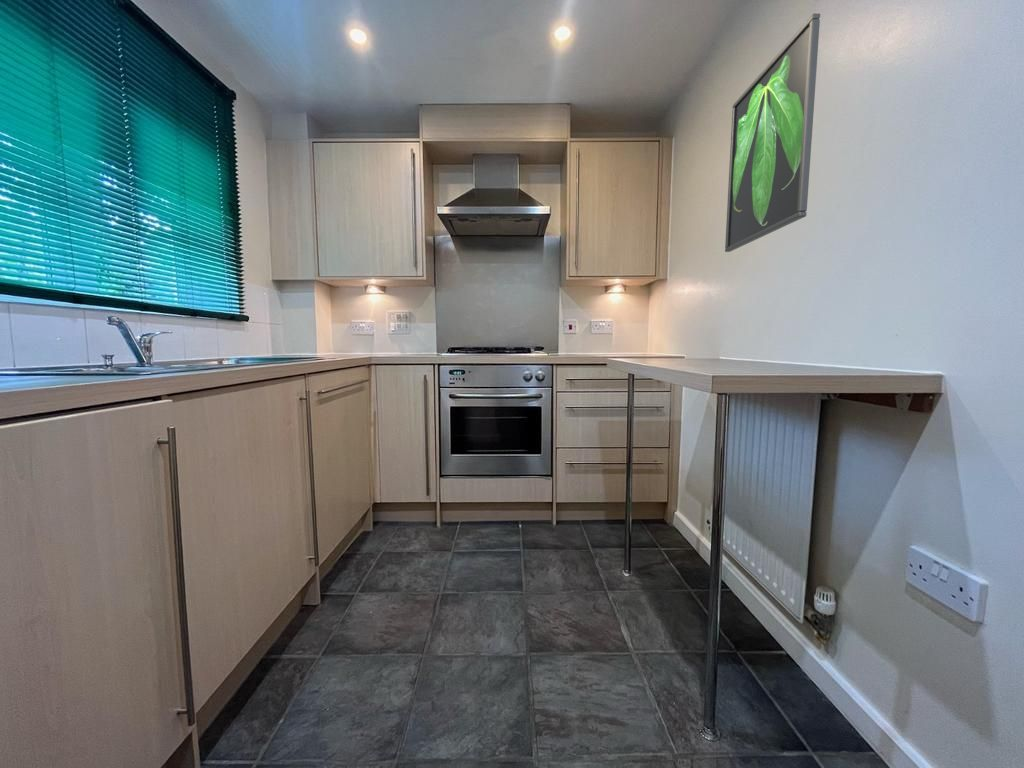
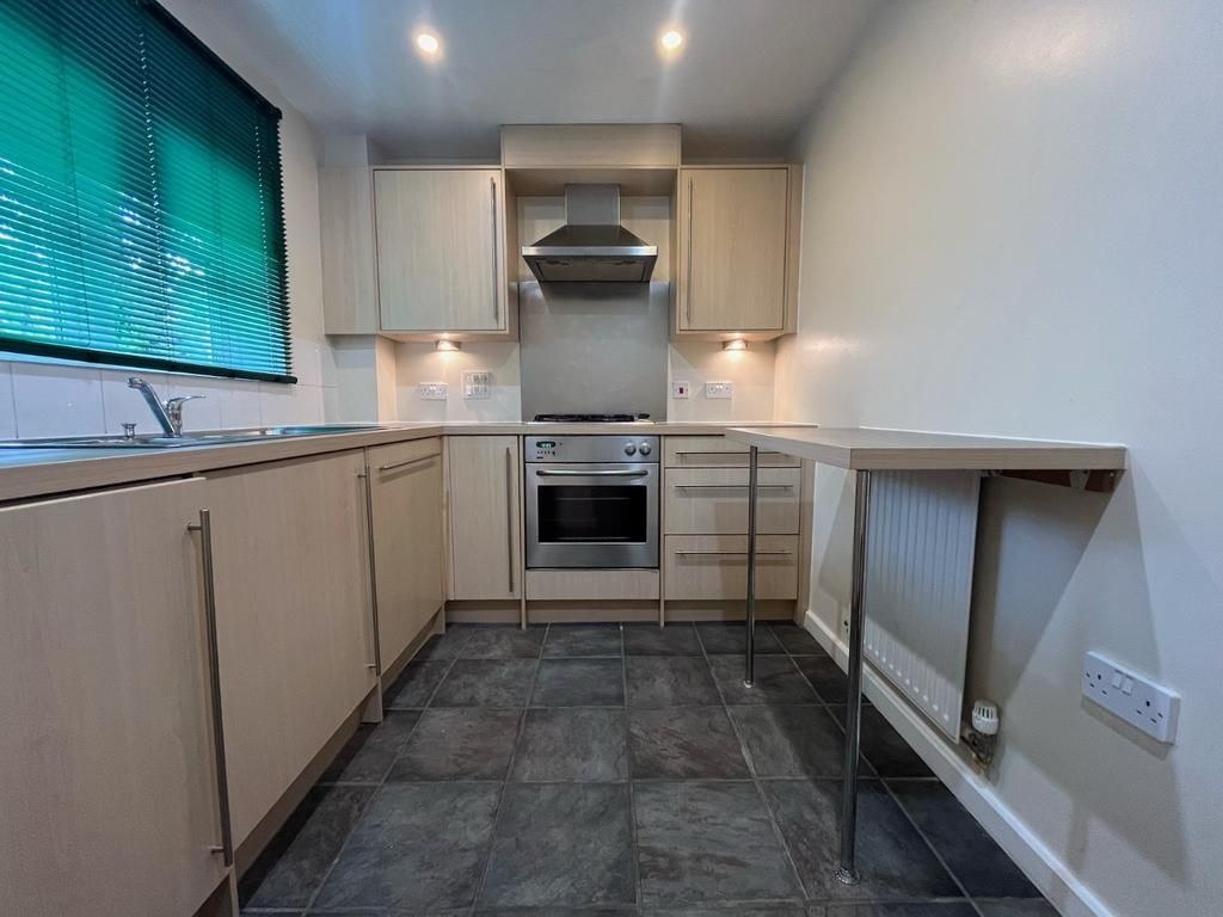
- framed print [724,13,821,253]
